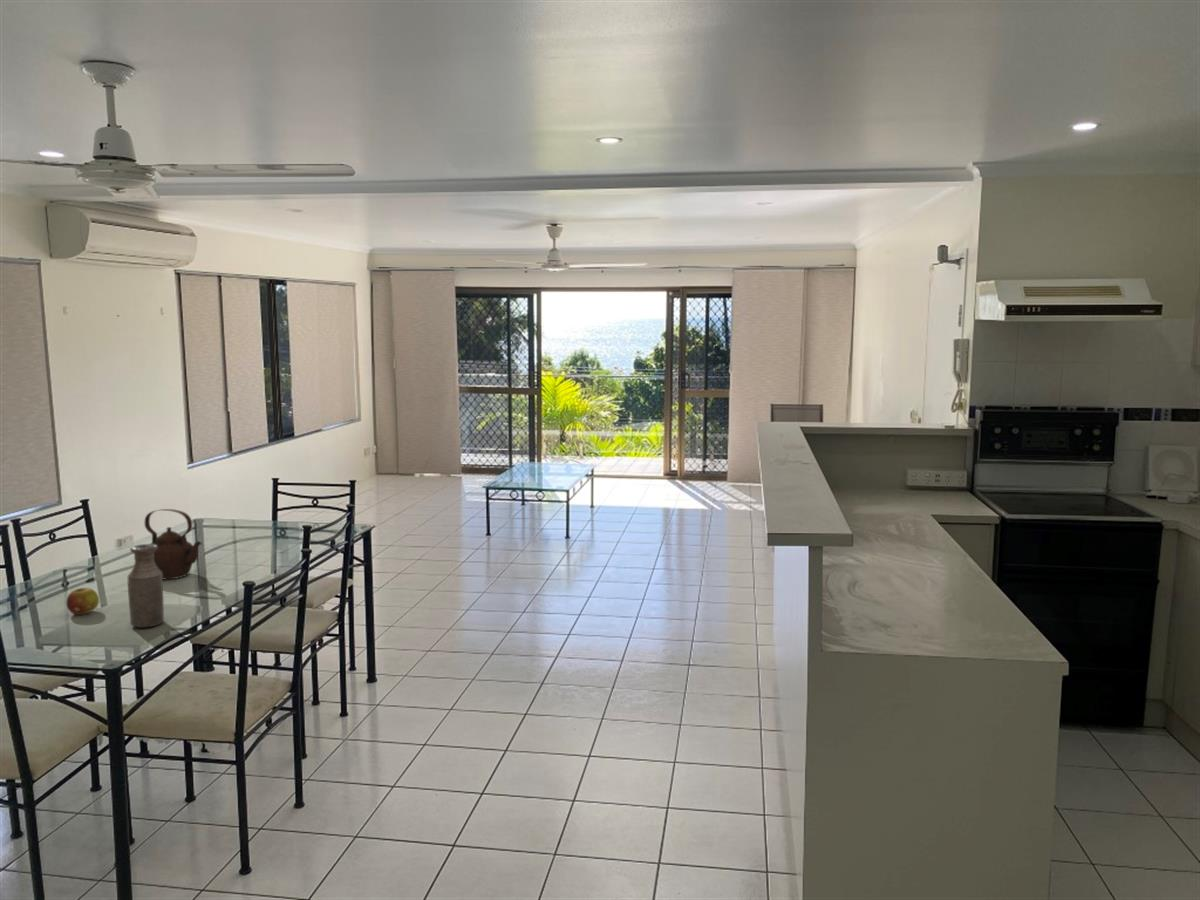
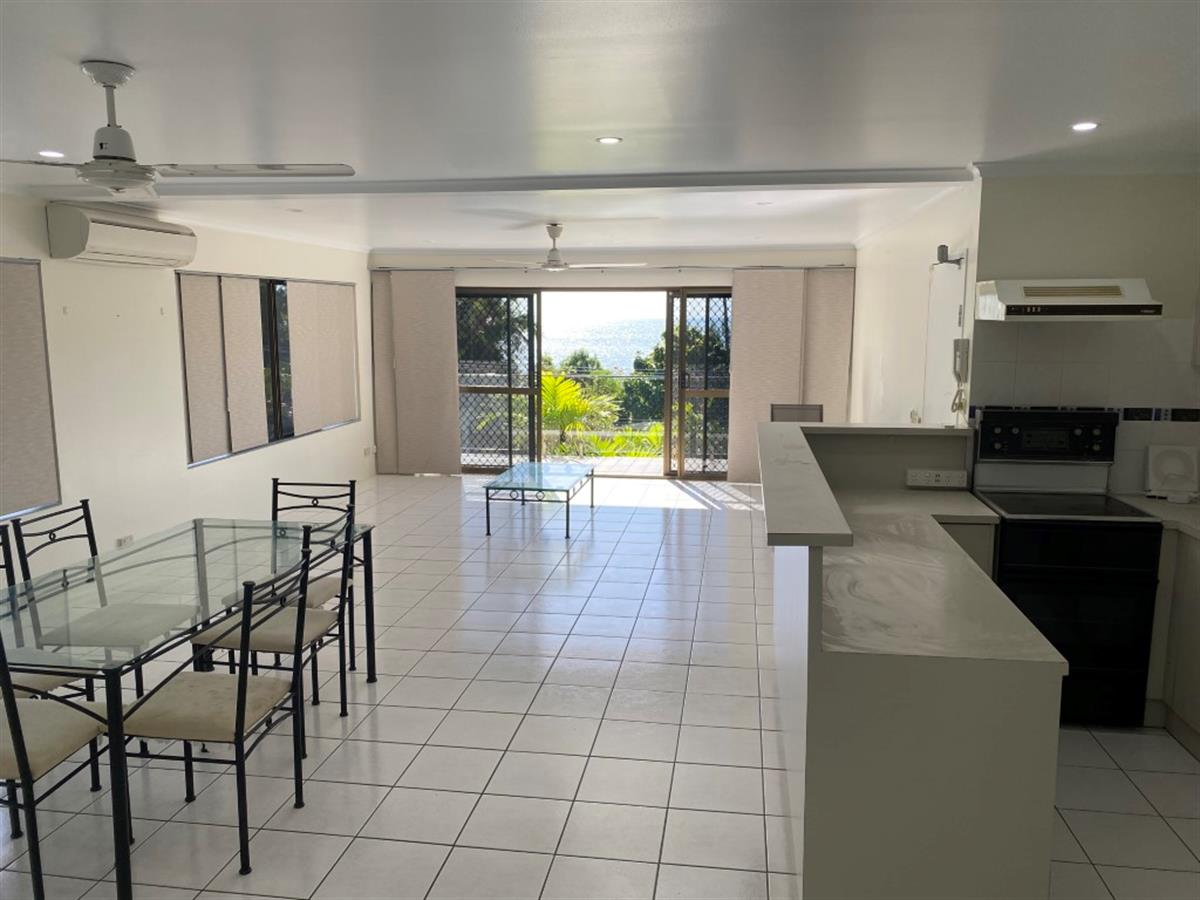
- bottle [127,543,165,629]
- teapot [143,508,203,580]
- fruit [65,587,100,616]
